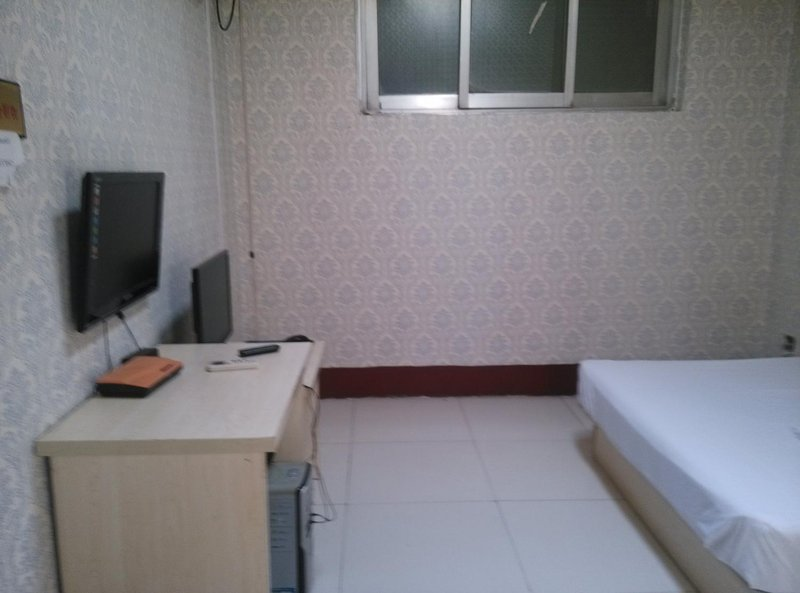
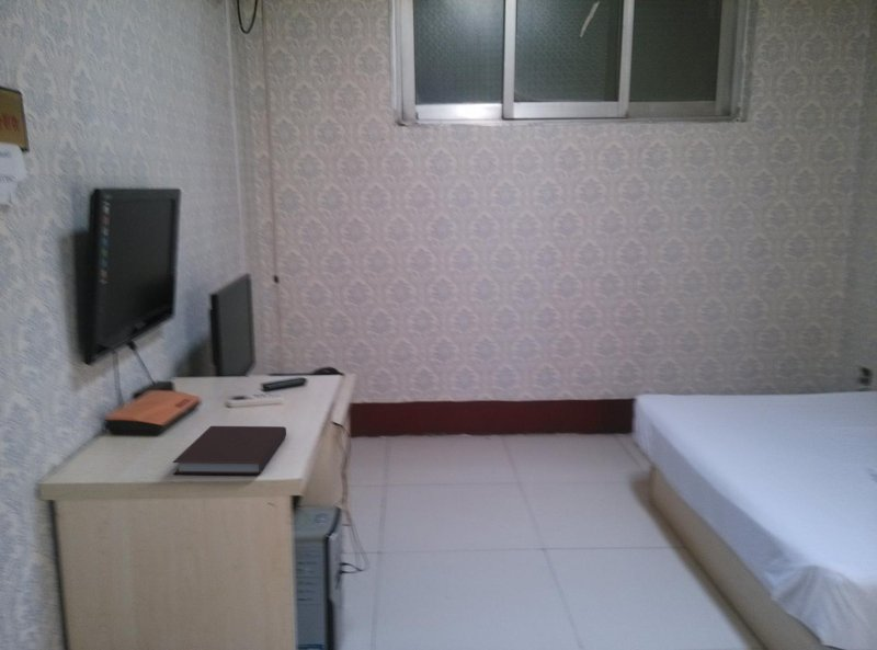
+ notebook [172,425,287,476]
